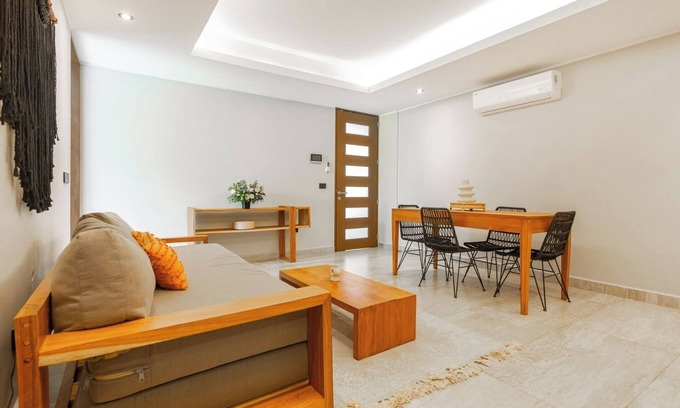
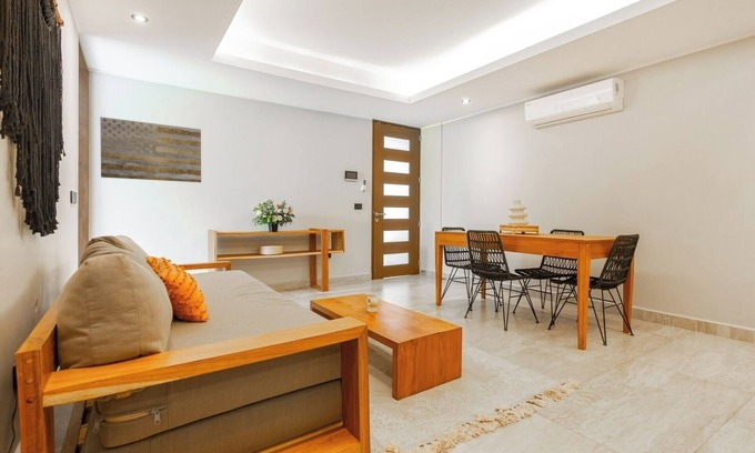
+ wall art [99,115,202,183]
